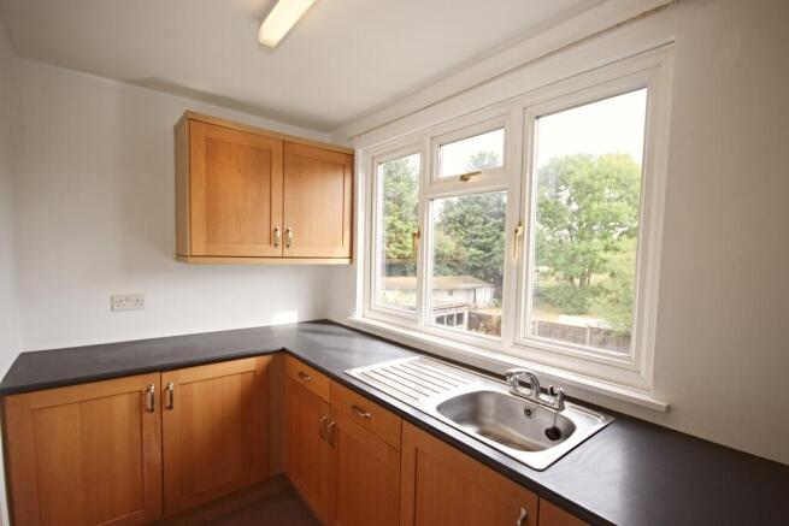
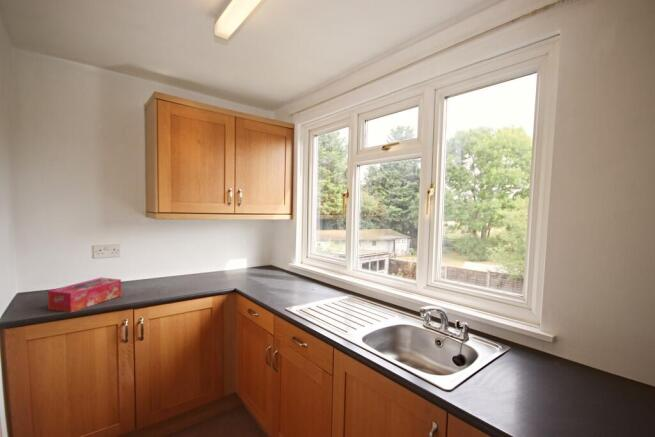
+ tissue box [47,277,122,313]
